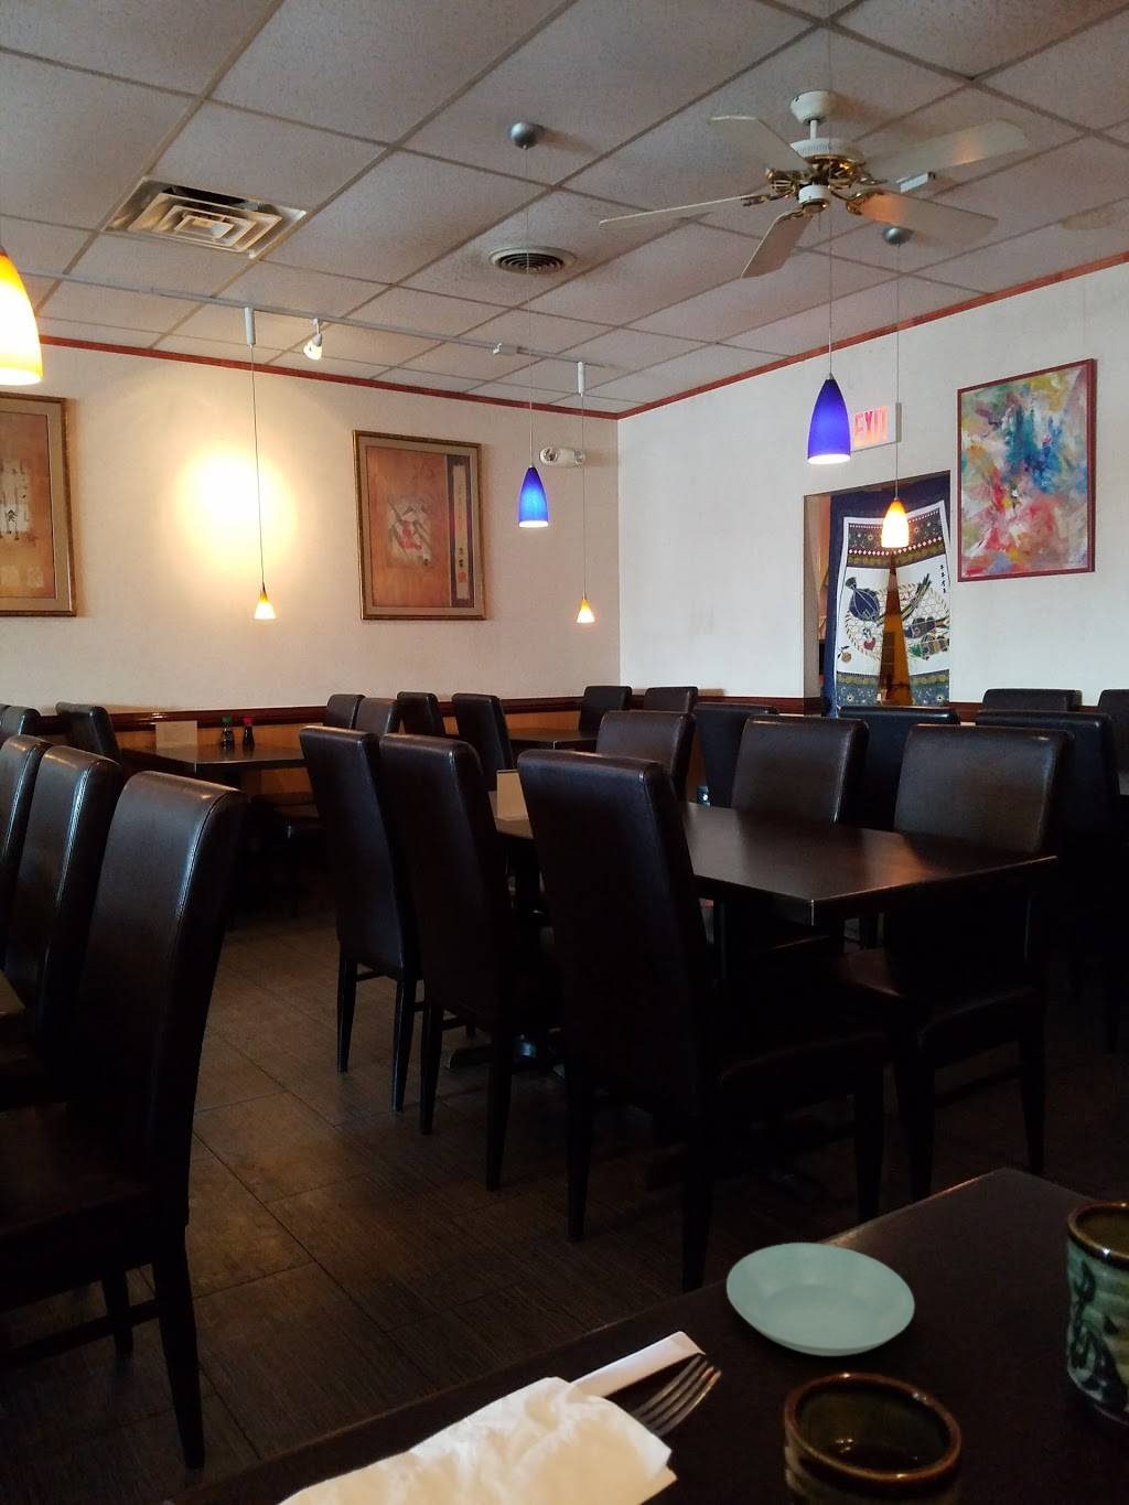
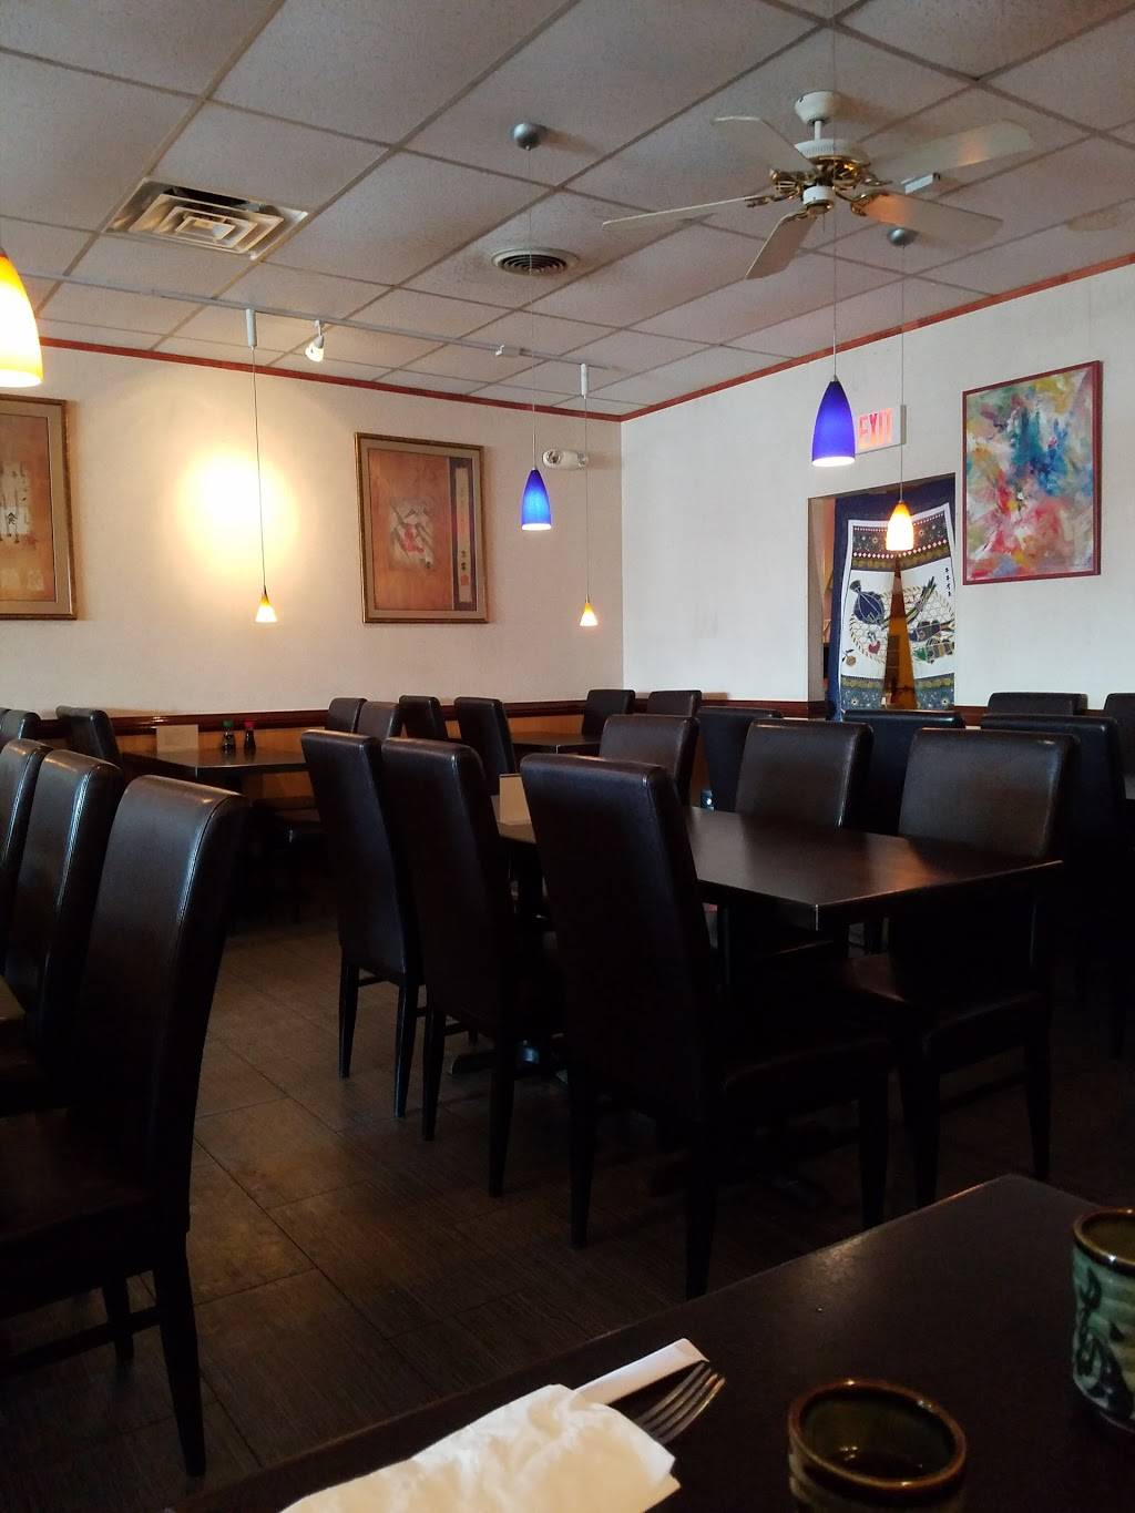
- saucer [726,1242,916,1357]
